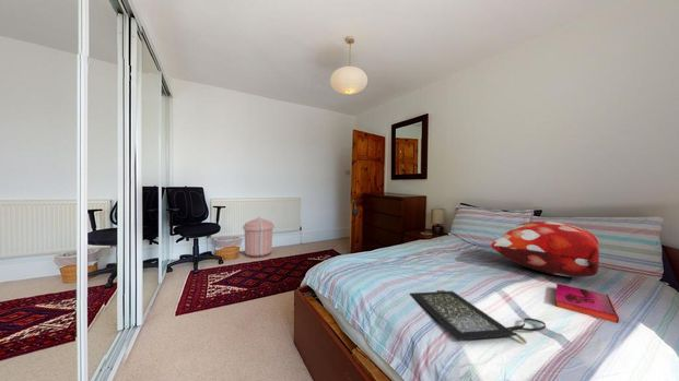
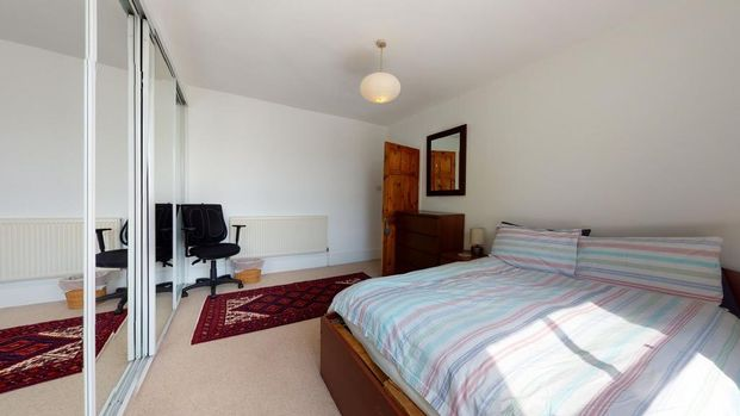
- trash can [242,216,276,259]
- decorative pillow [490,221,600,278]
- clutch bag [410,289,547,345]
- hardback book [554,283,620,324]
